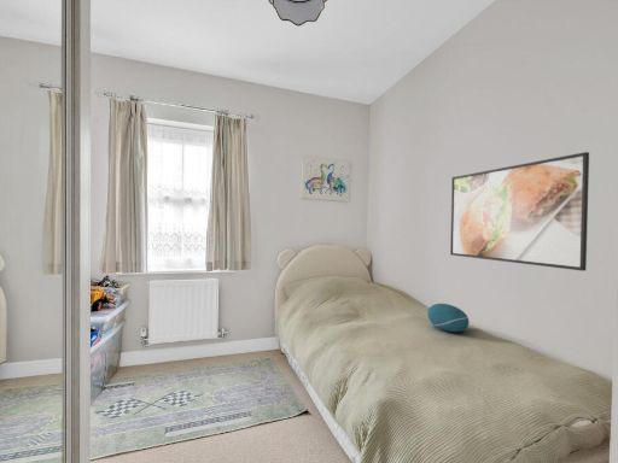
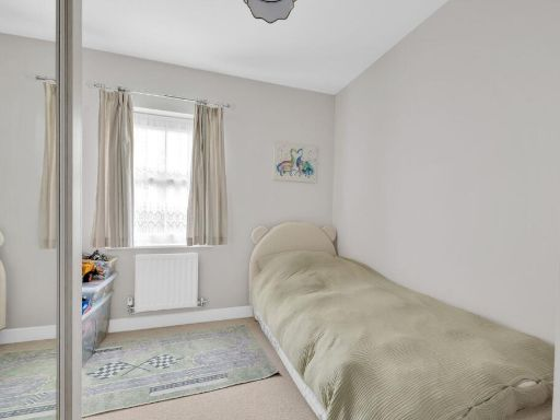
- cushion [426,303,470,333]
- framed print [449,151,590,272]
